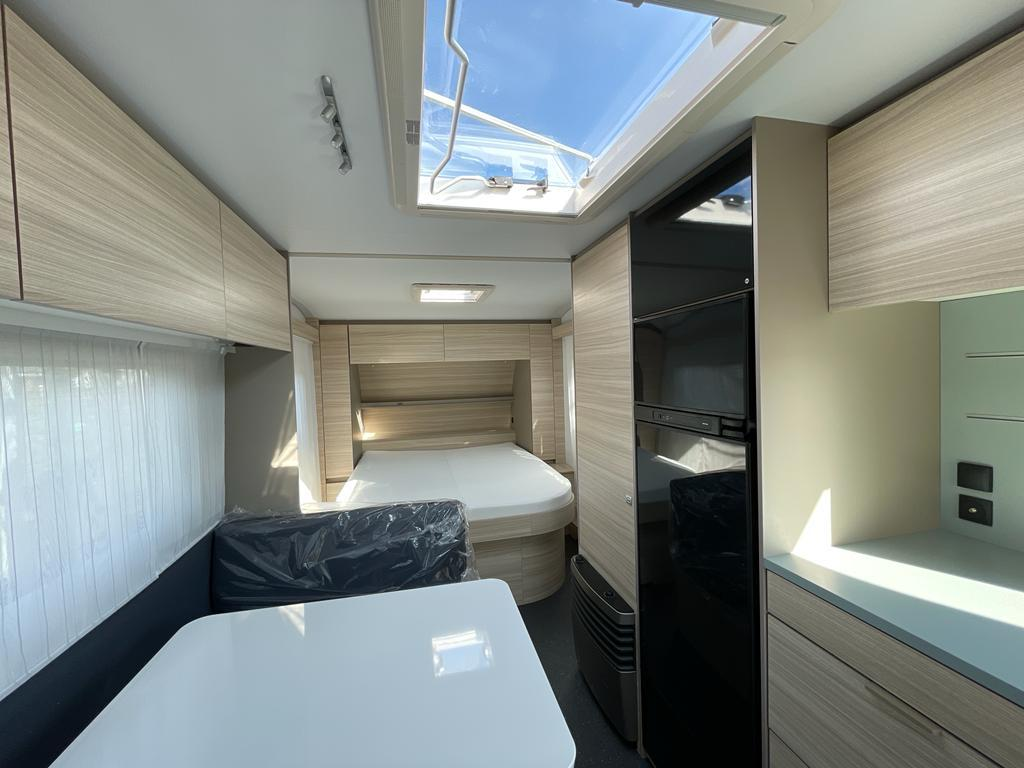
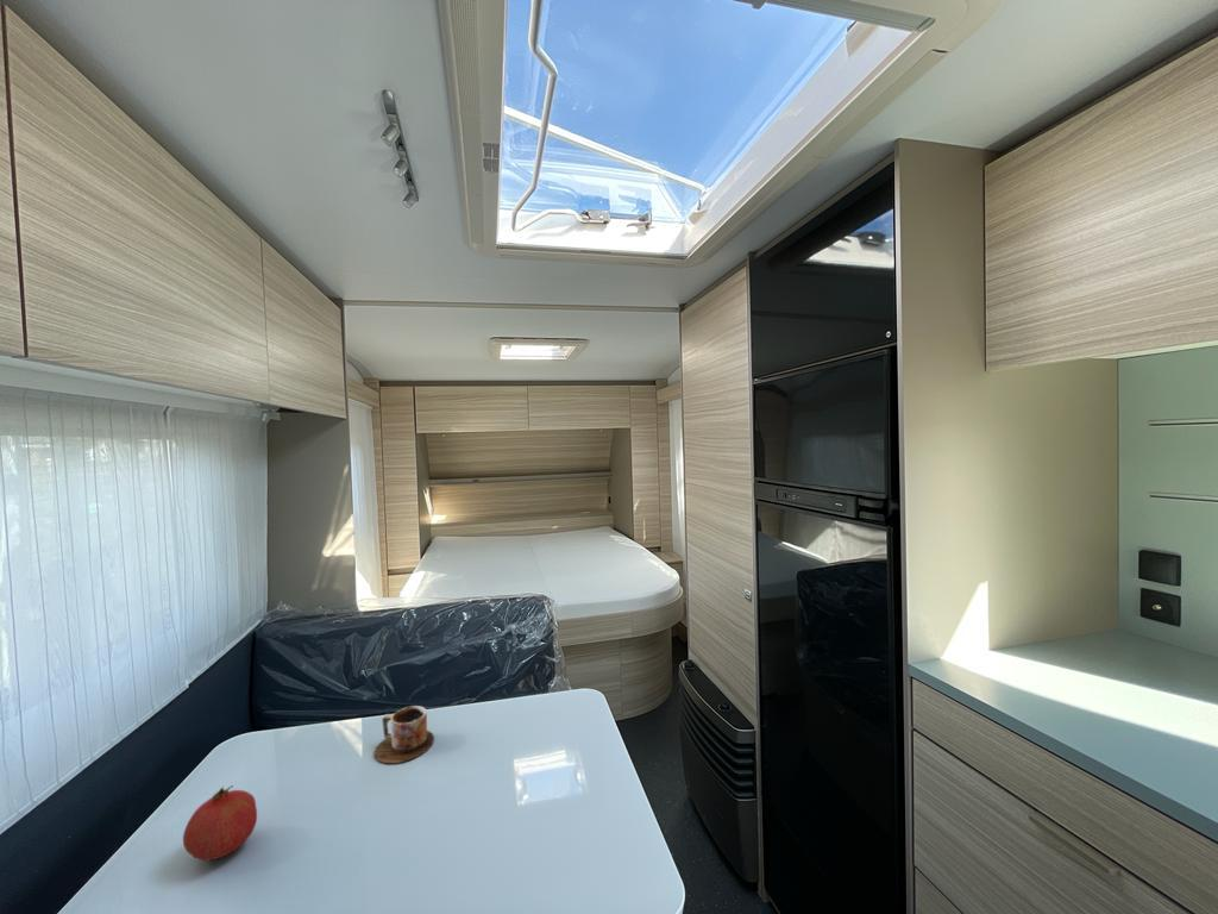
+ mug [373,705,435,764]
+ fruit [182,784,258,862]
